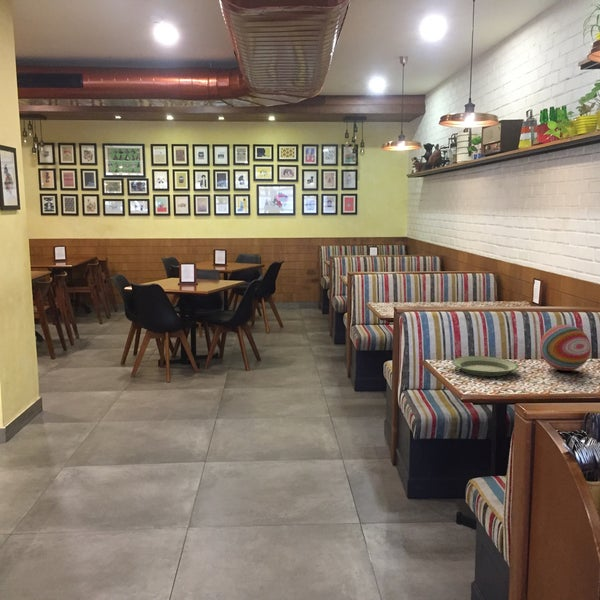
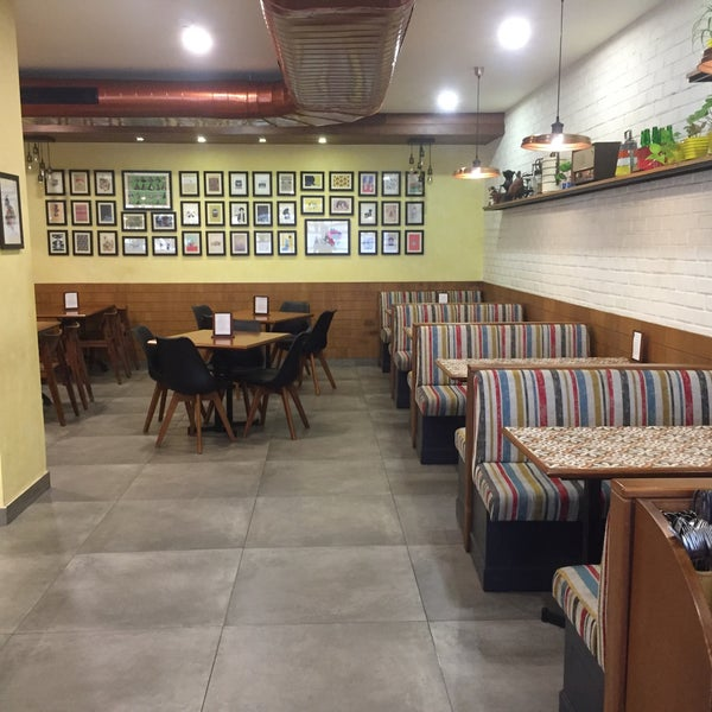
- decorative ball [539,324,592,372]
- plate [451,355,519,377]
